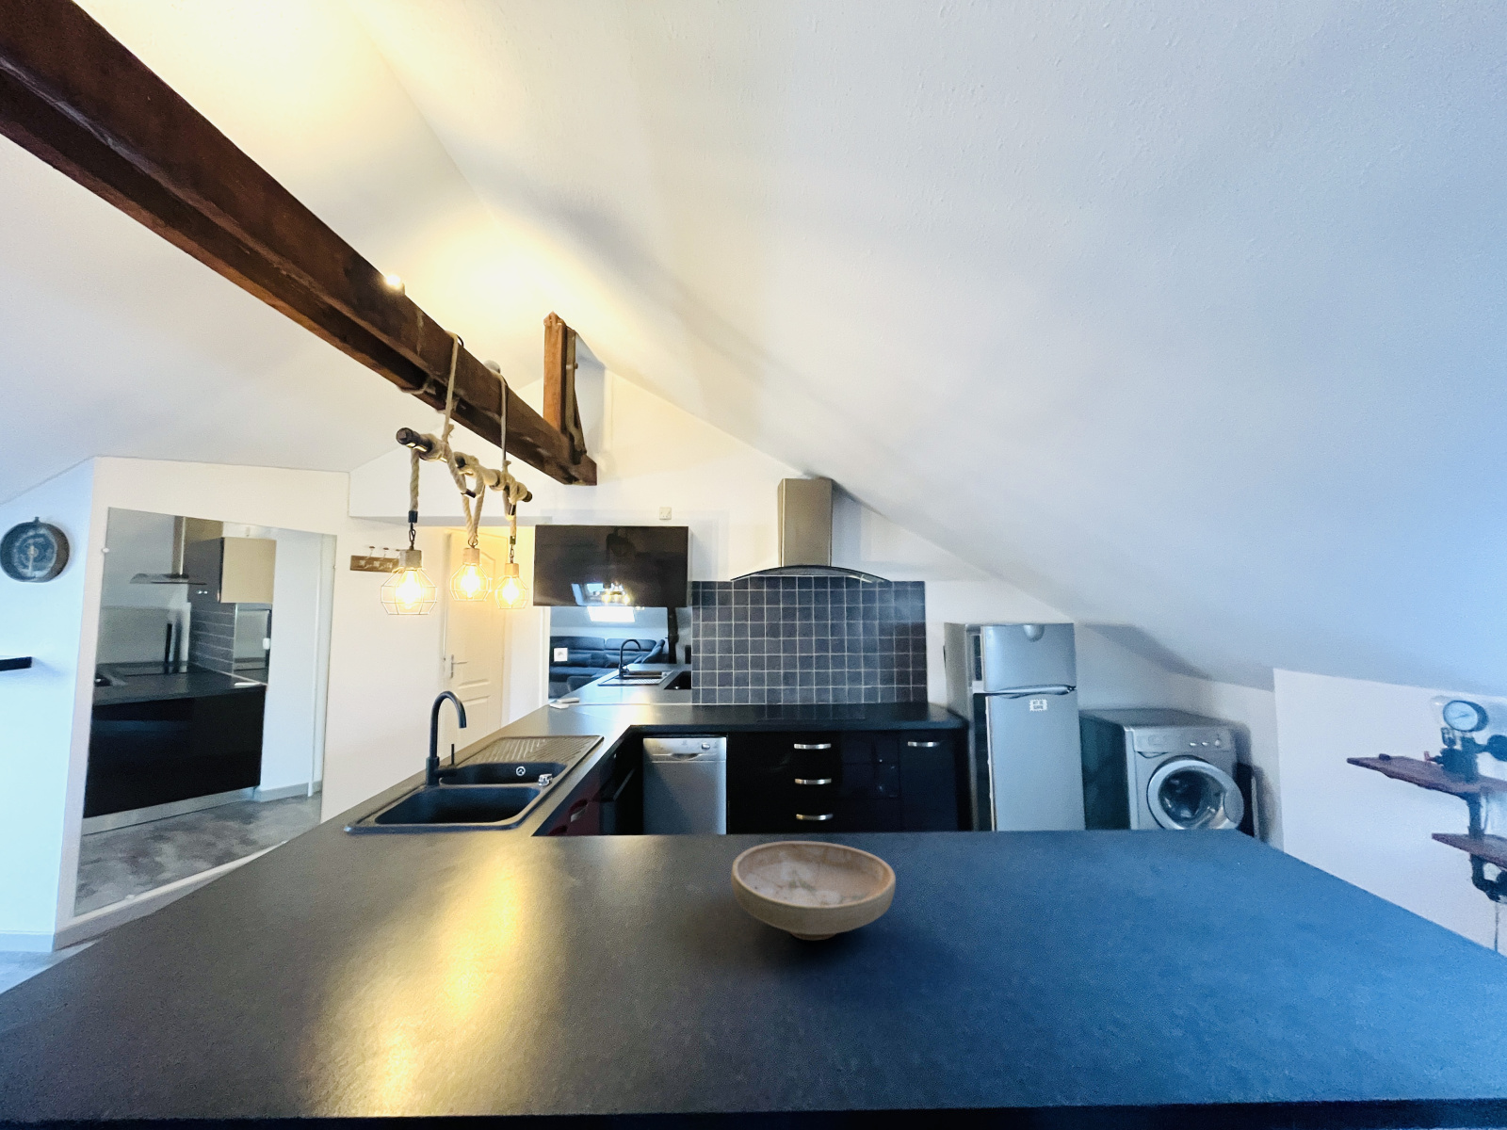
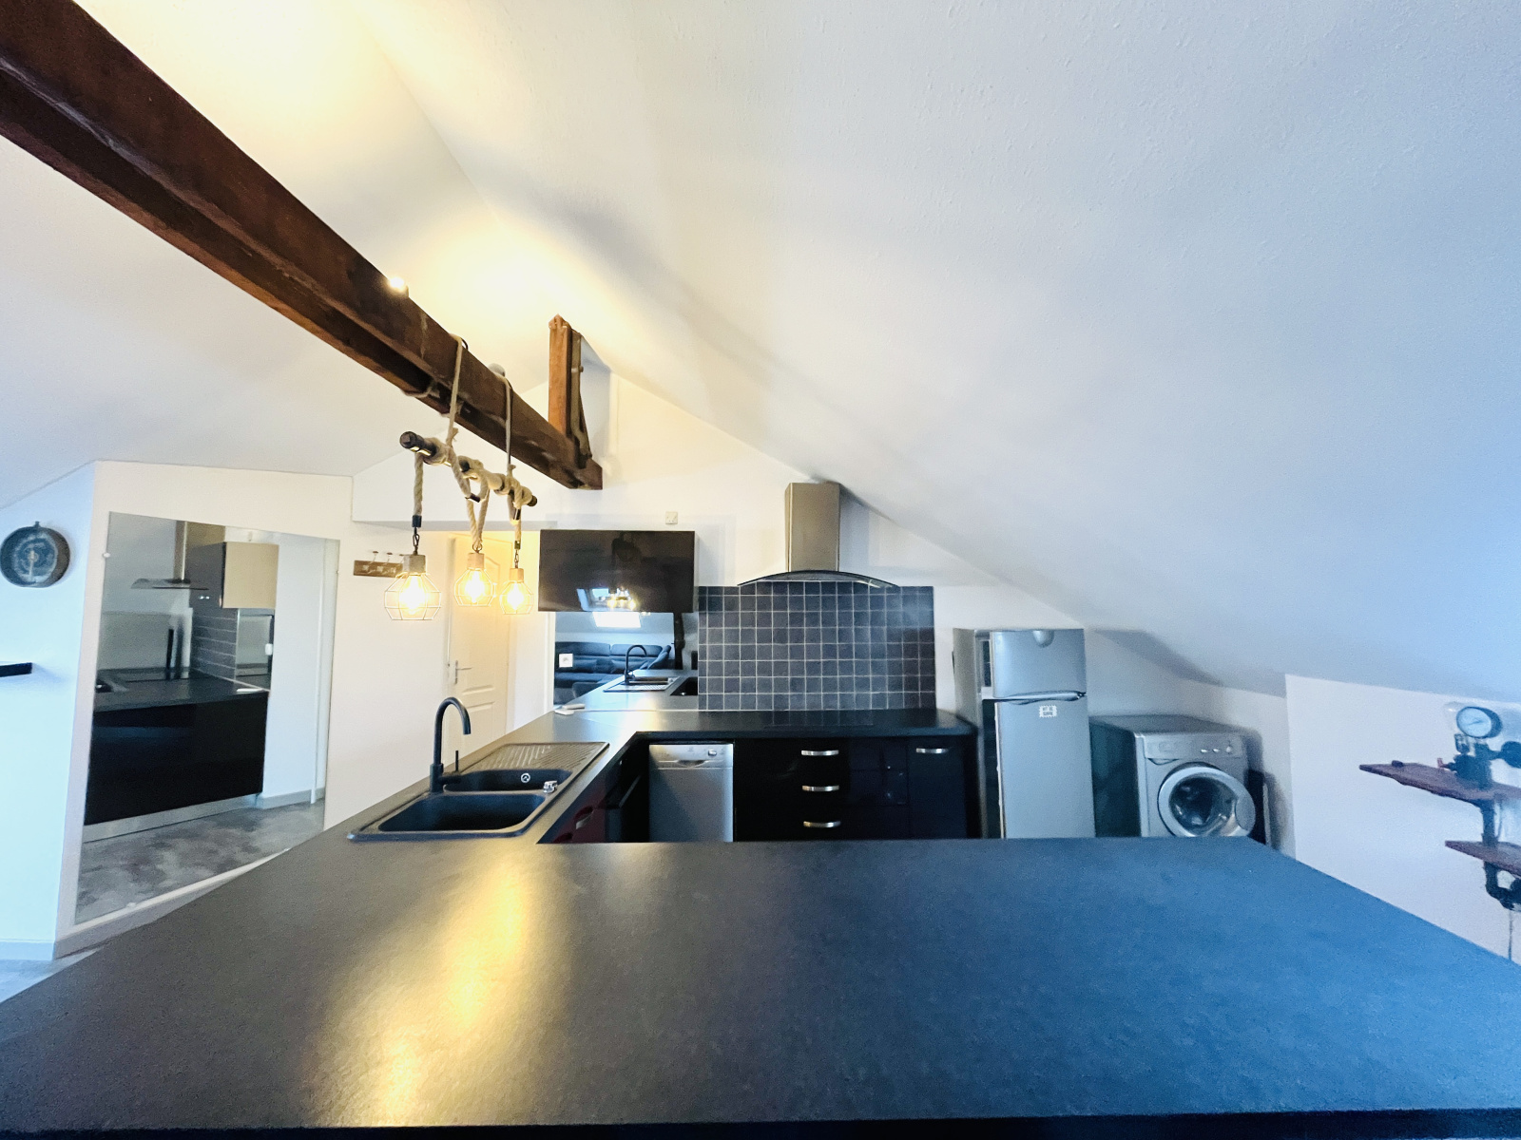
- bowl [730,840,897,941]
